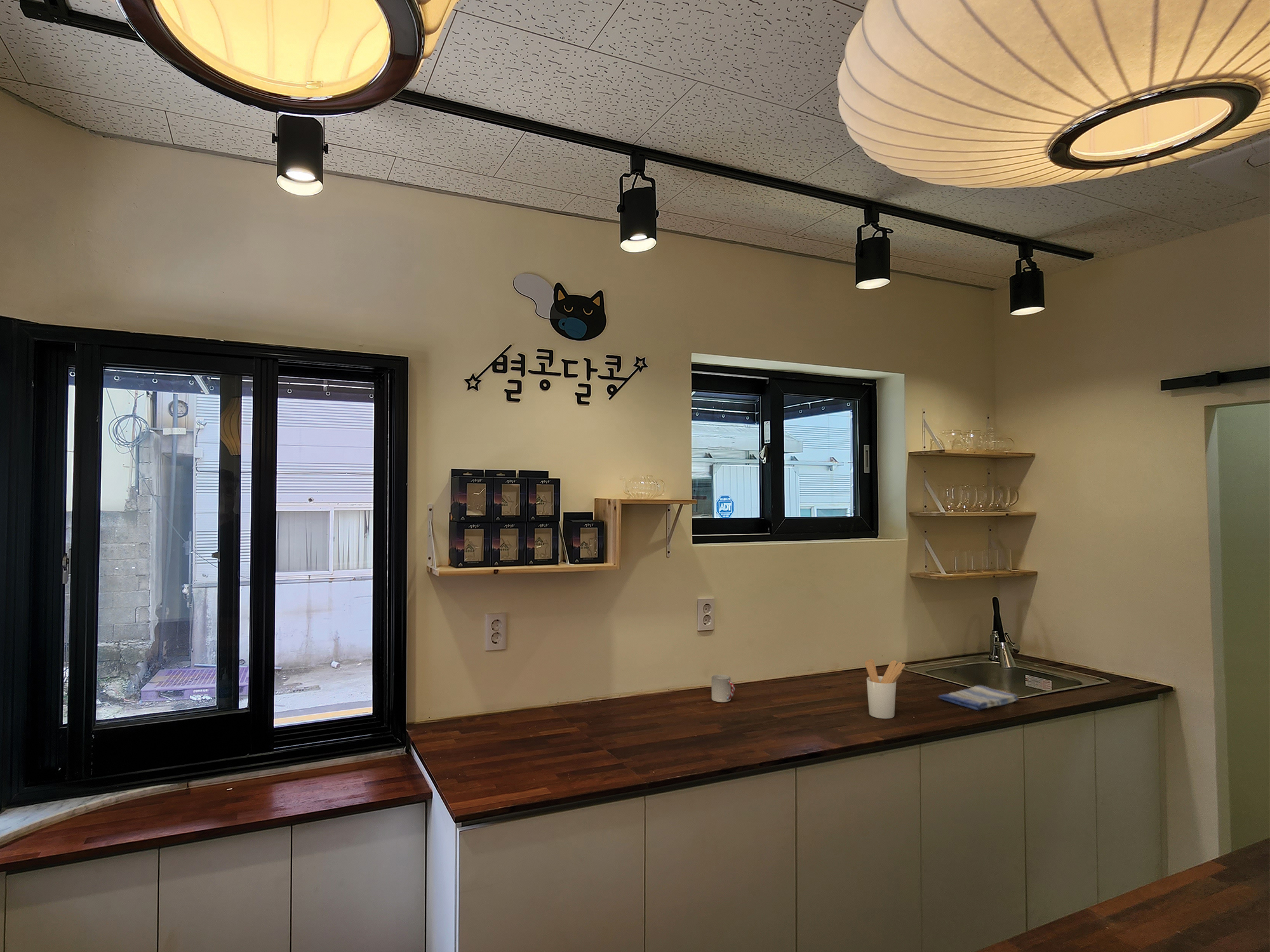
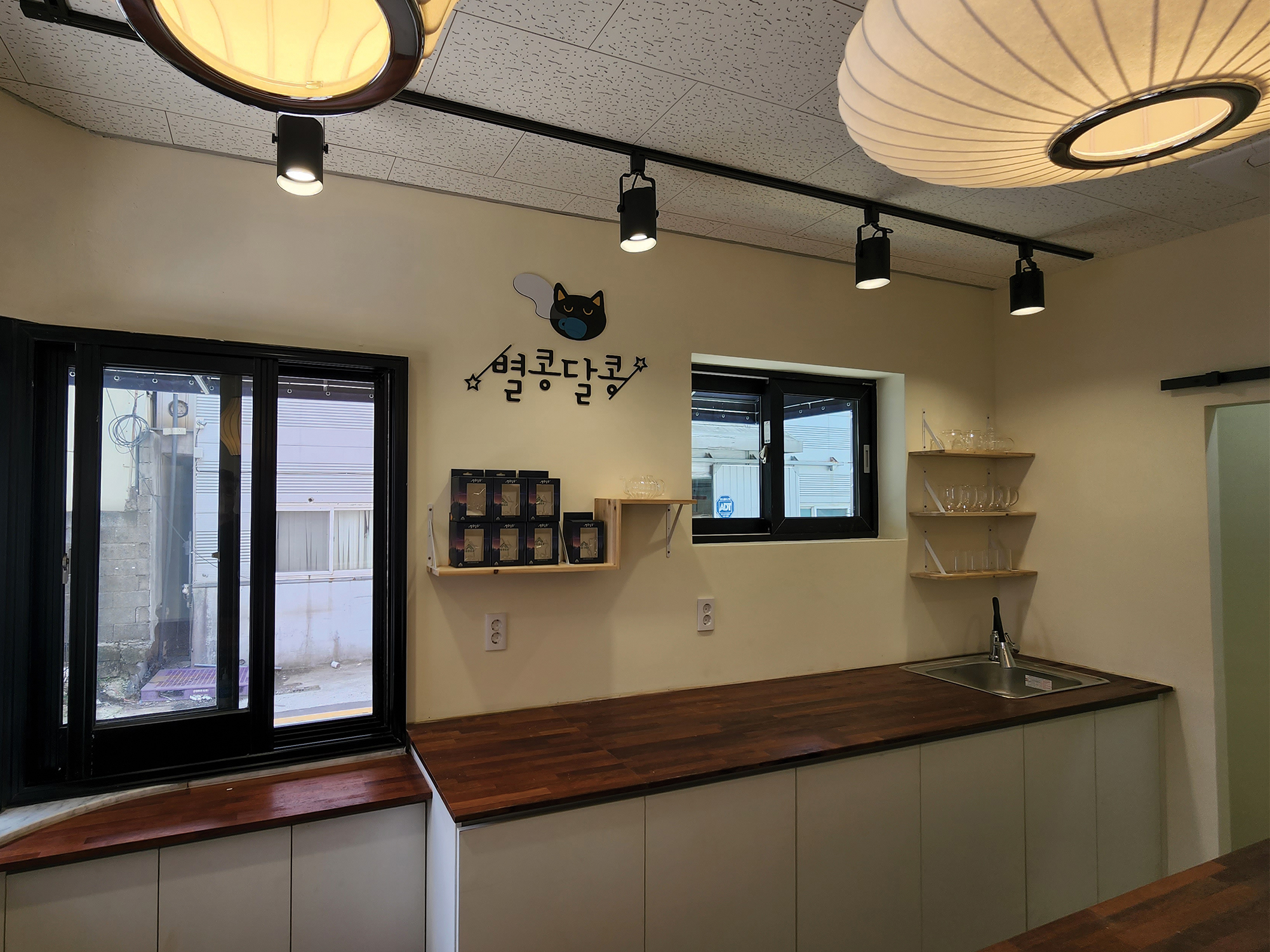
- utensil holder [864,659,906,719]
- cup [711,674,735,703]
- dish towel [938,685,1019,711]
